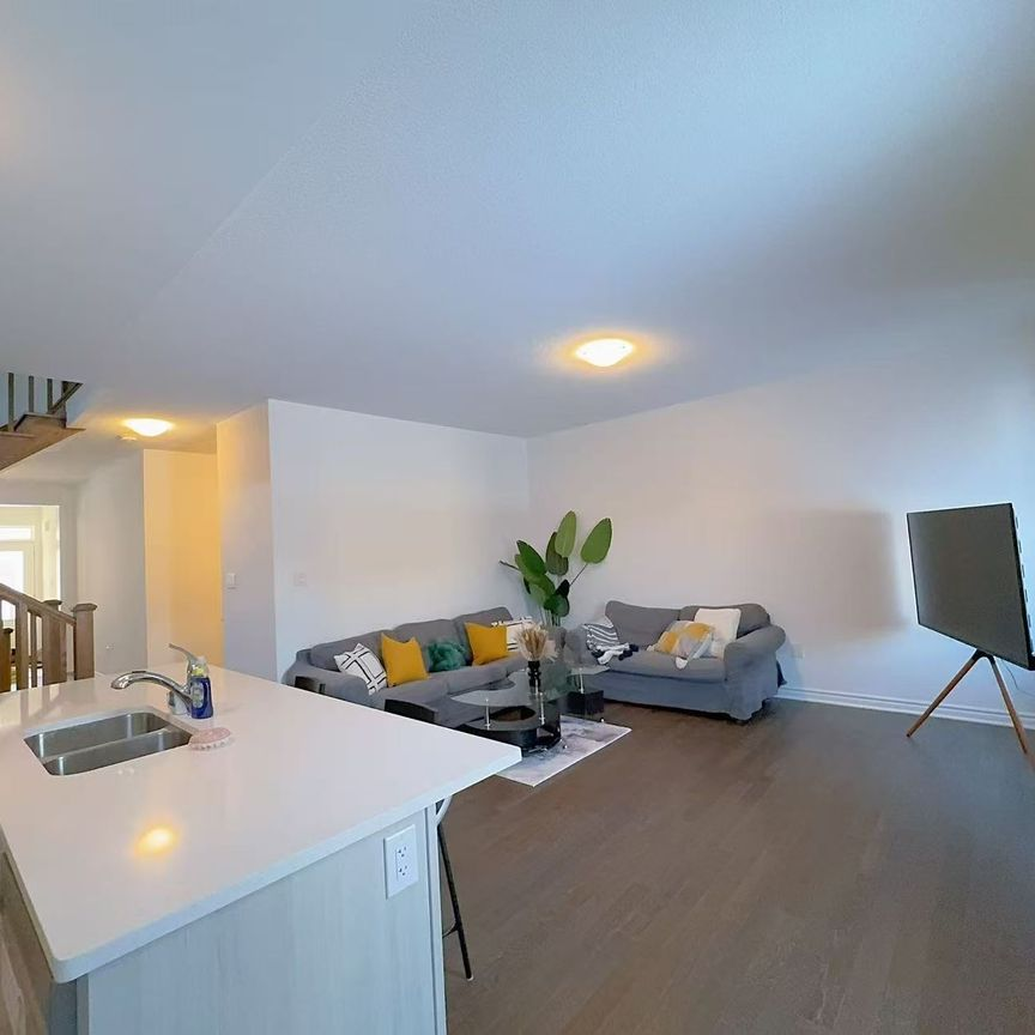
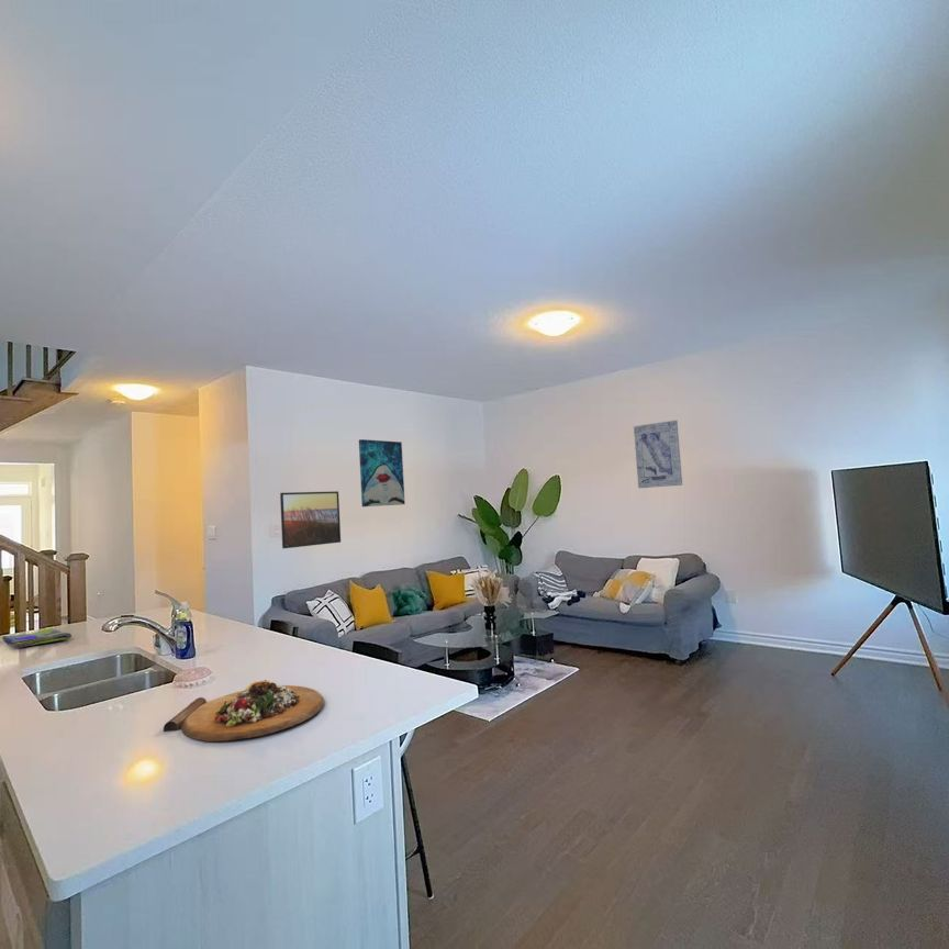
+ wall art [358,438,406,507]
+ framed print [279,490,342,549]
+ wall art [633,420,683,489]
+ dish towel [1,626,72,649]
+ cutting board [161,679,325,743]
